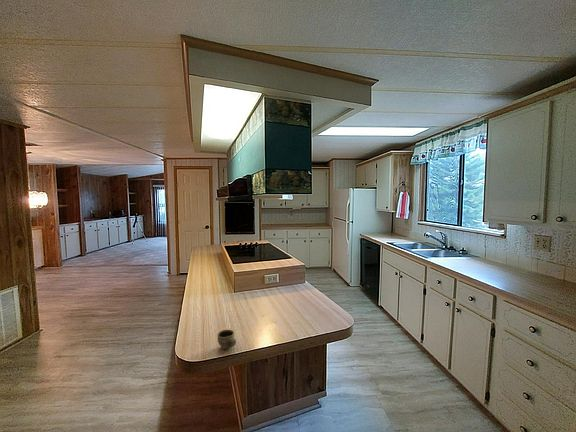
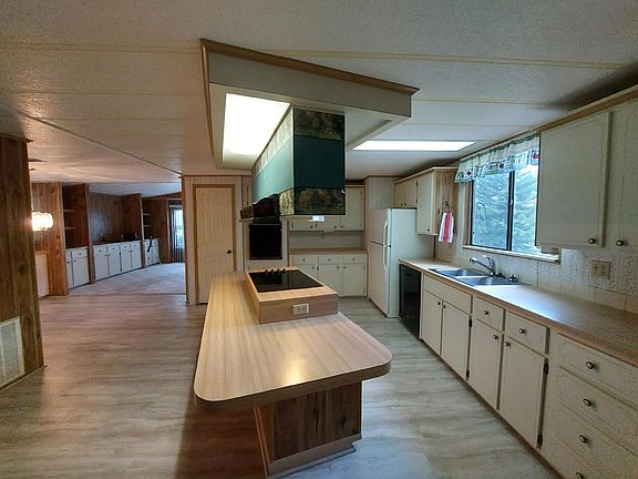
- cup [216,329,237,350]
